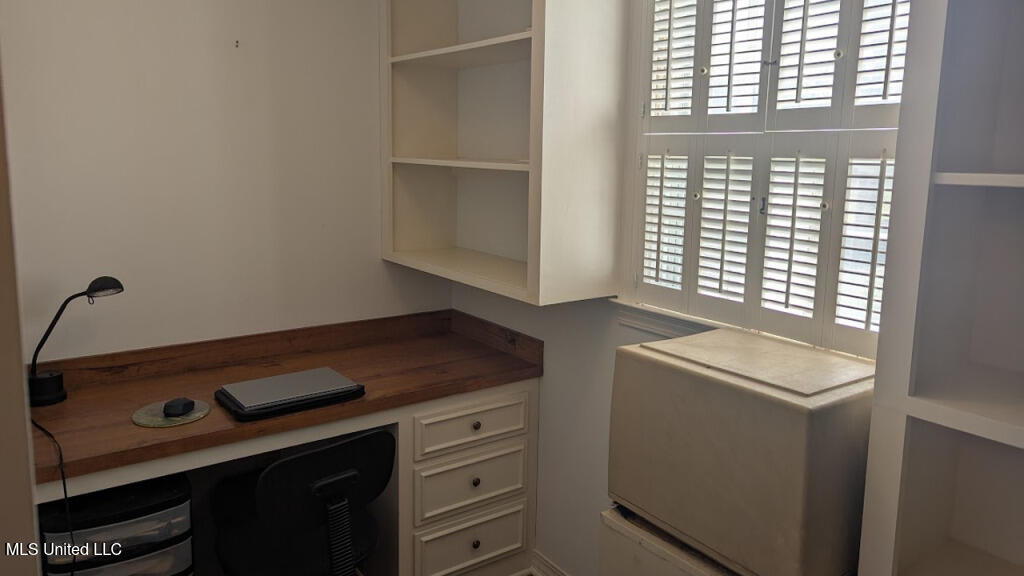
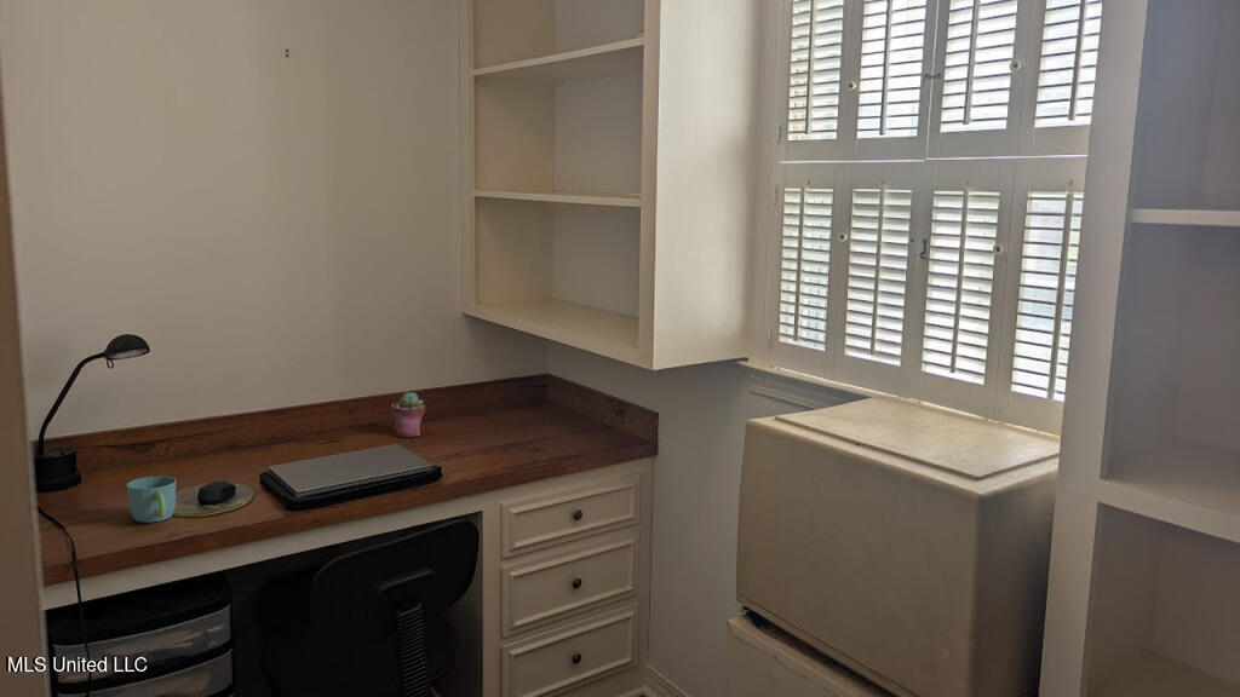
+ potted succulent [390,391,426,438]
+ mug [126,474,178,524]
